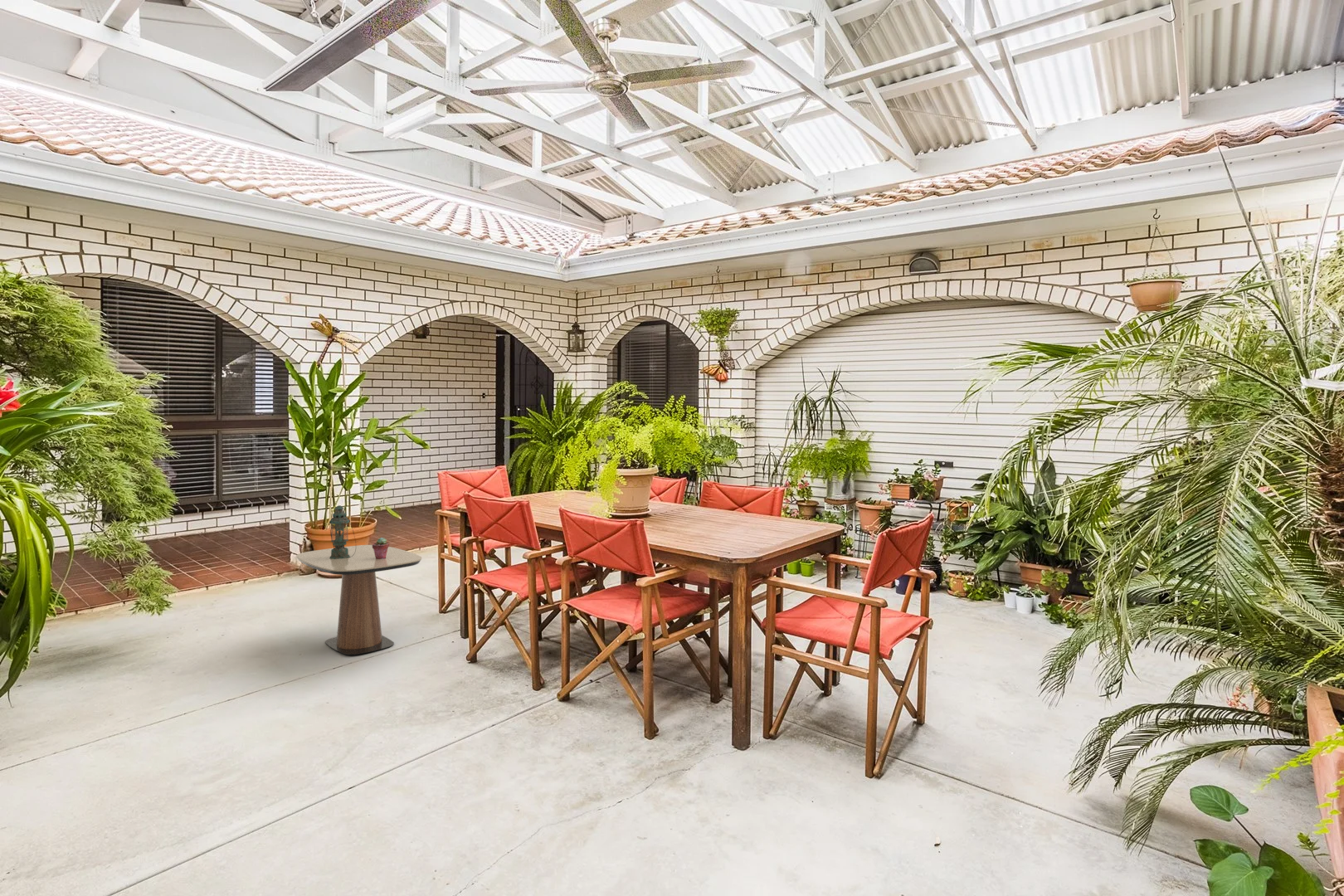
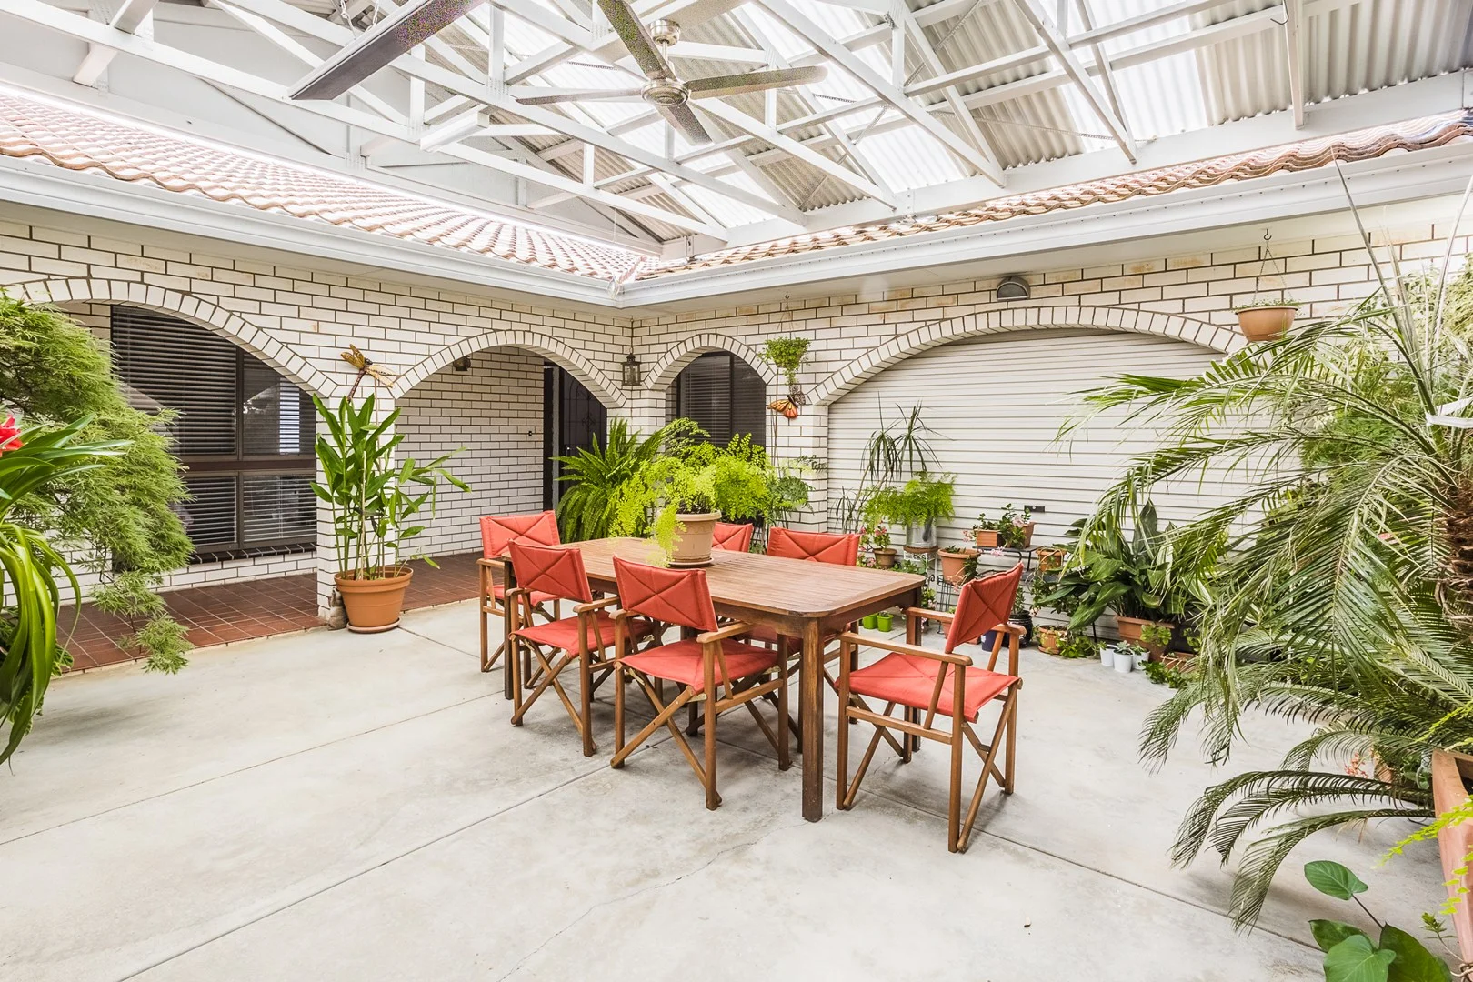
- side table [295,544,422,655]
- lantern [329,504,357,559]
- potted succulent [372,537,390,559]
